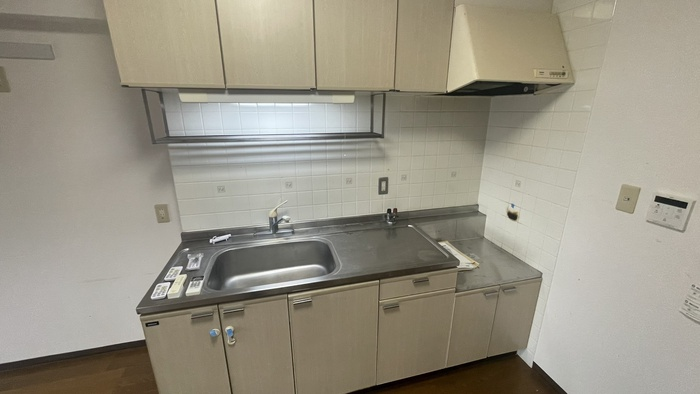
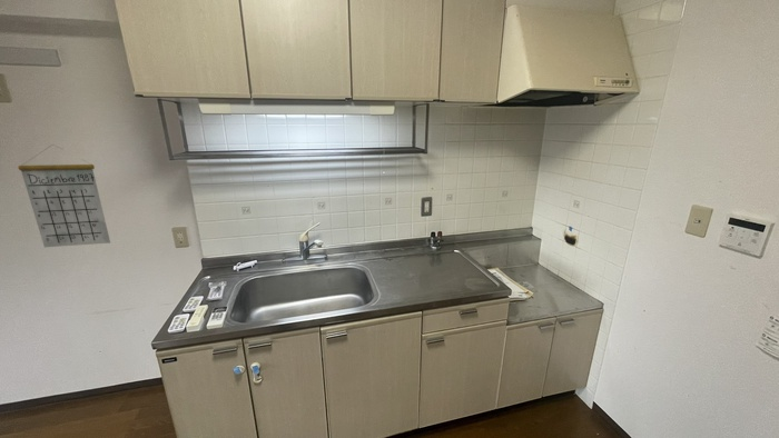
+ calendar [17,143,111,248]
